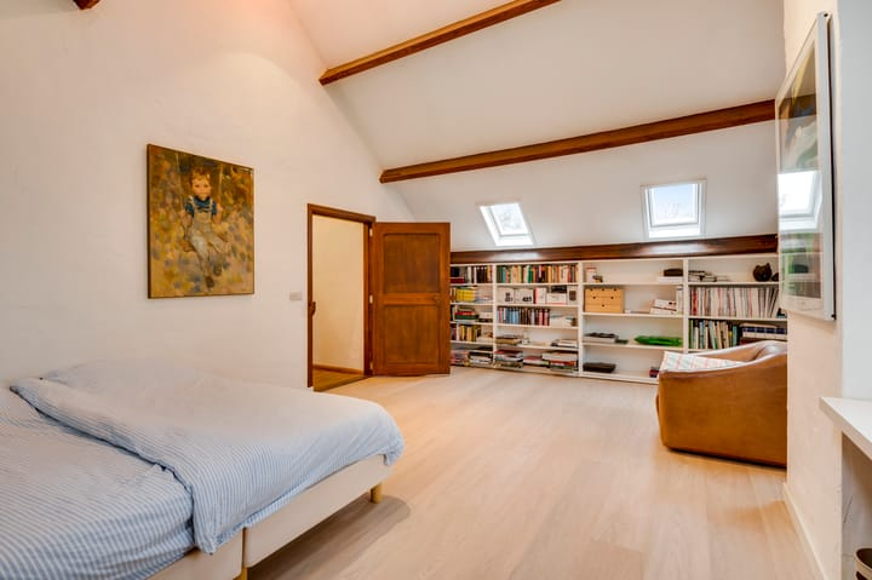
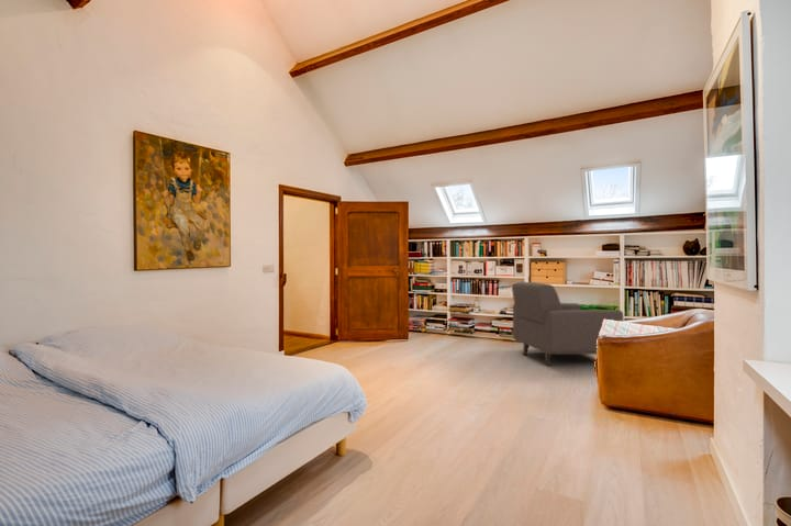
+ armchair [511,281,624,367]
